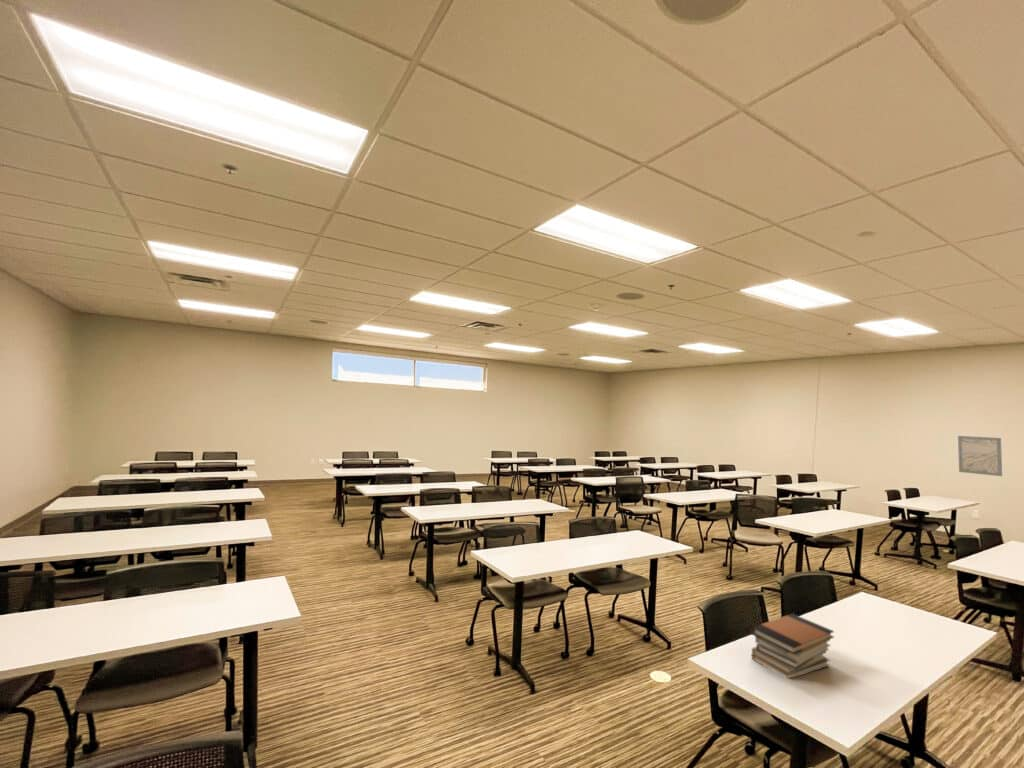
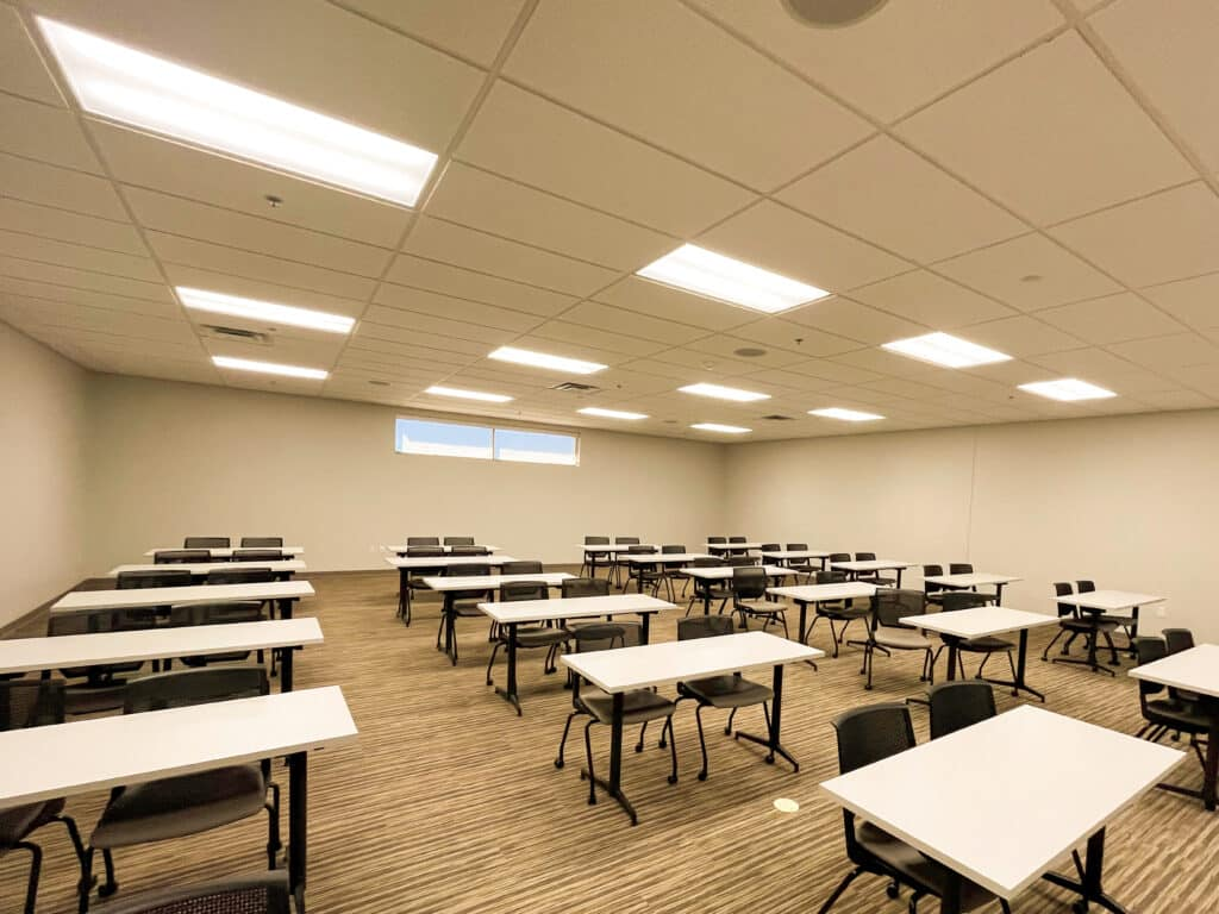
- wall art [957,435,1003,477]
- book stack [750,613,835,679]
